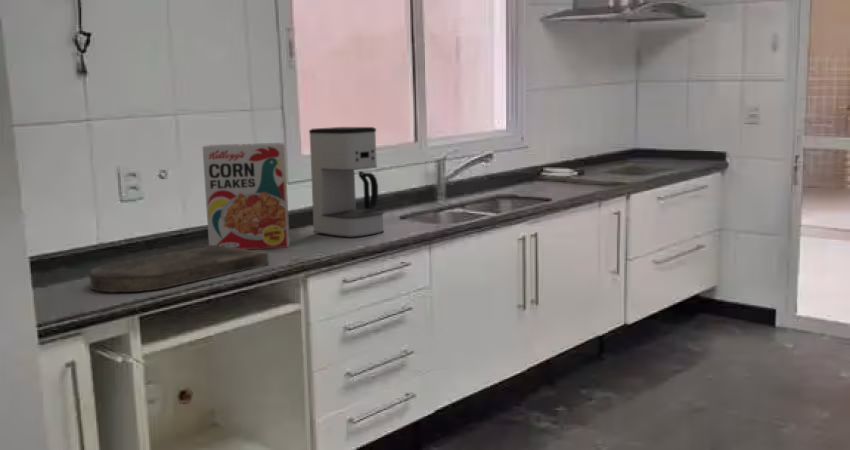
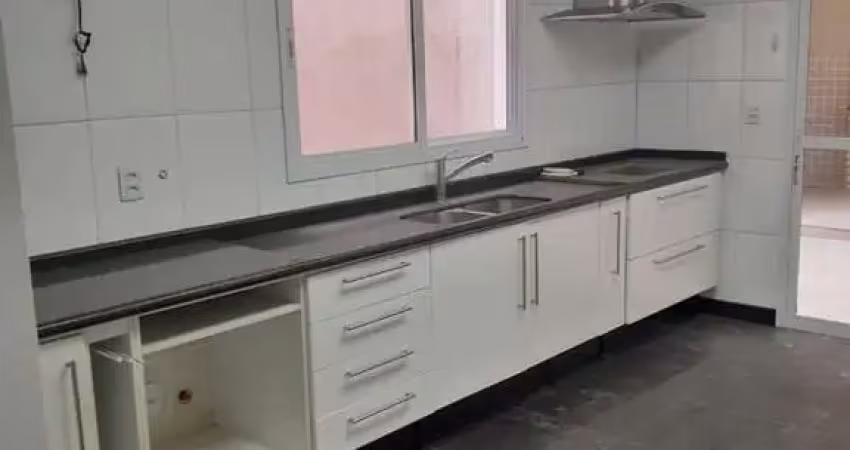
- cutting board [89,245,270,293]
- cereal box [202,141,291,250]
- coffee maker [308,126,385,239]
